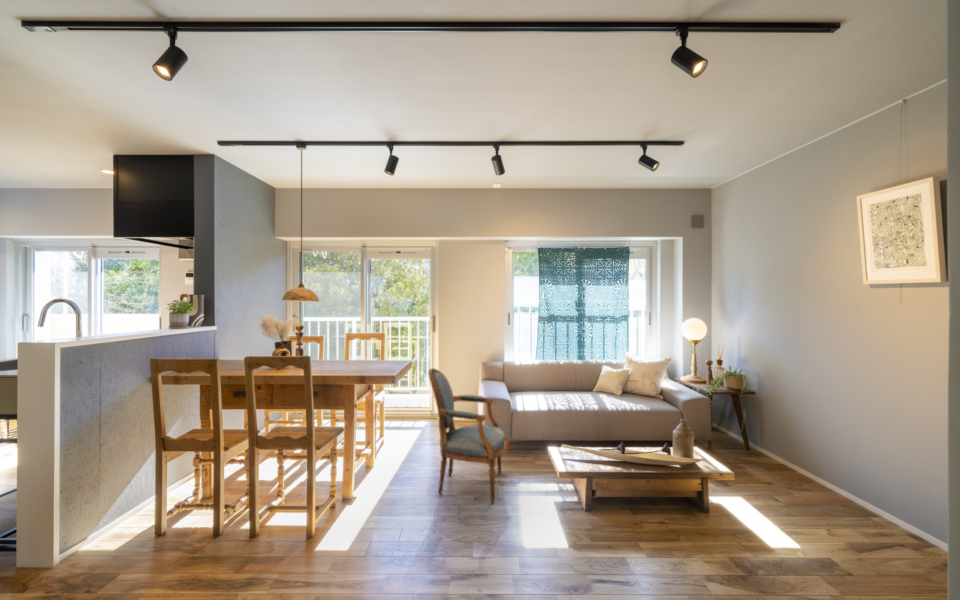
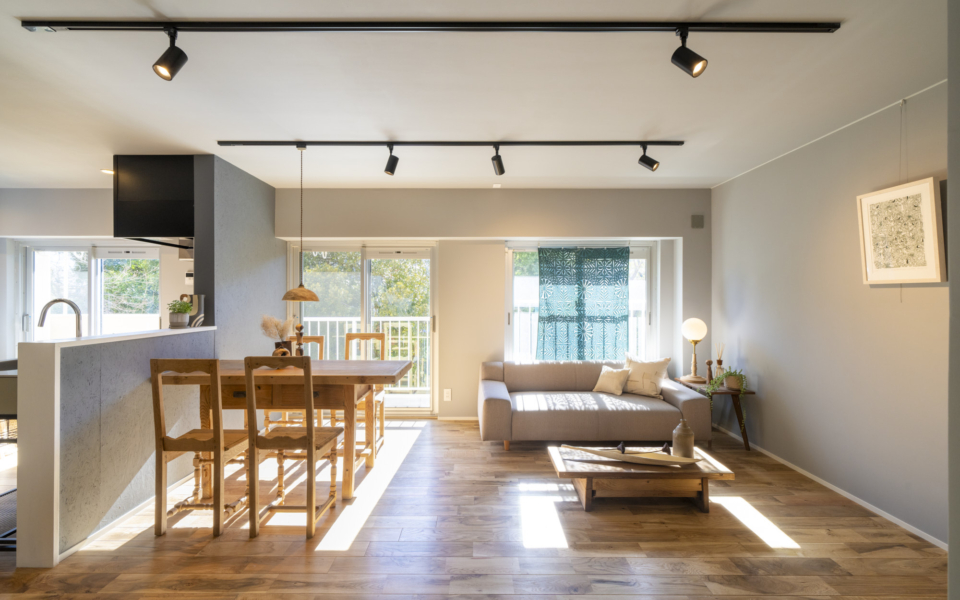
- armchair [427,367,506,504]
